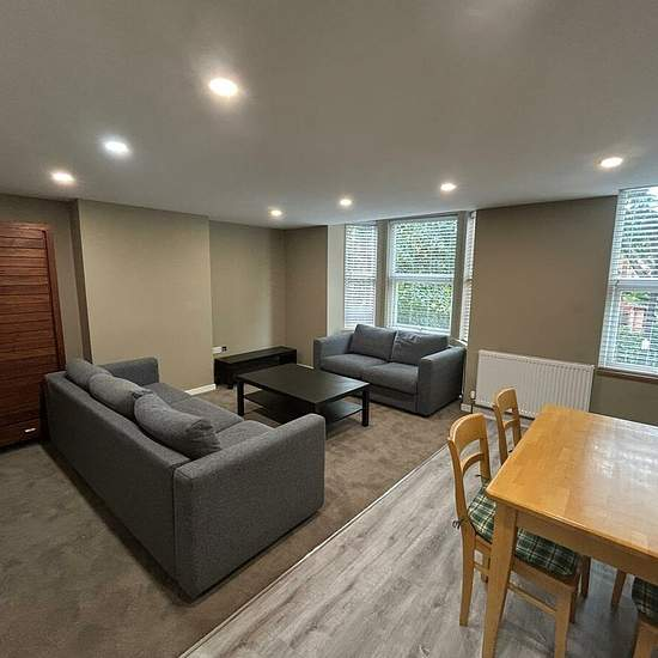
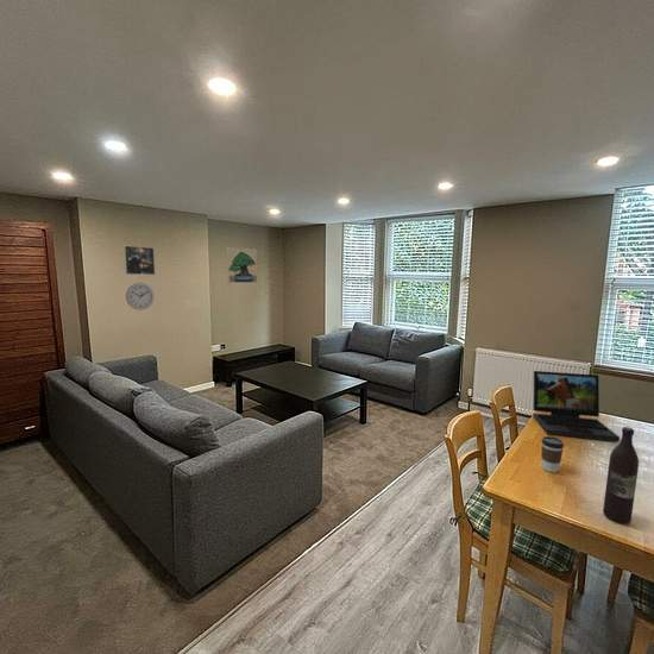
+ wall clock [125,282,156,312]
+ coffee cup [540,435,565,473]
+ wine bottle [602,426,640,524]
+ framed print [122,245,156,276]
+ laptop [532,370,621,442]
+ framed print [226,246,258,284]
